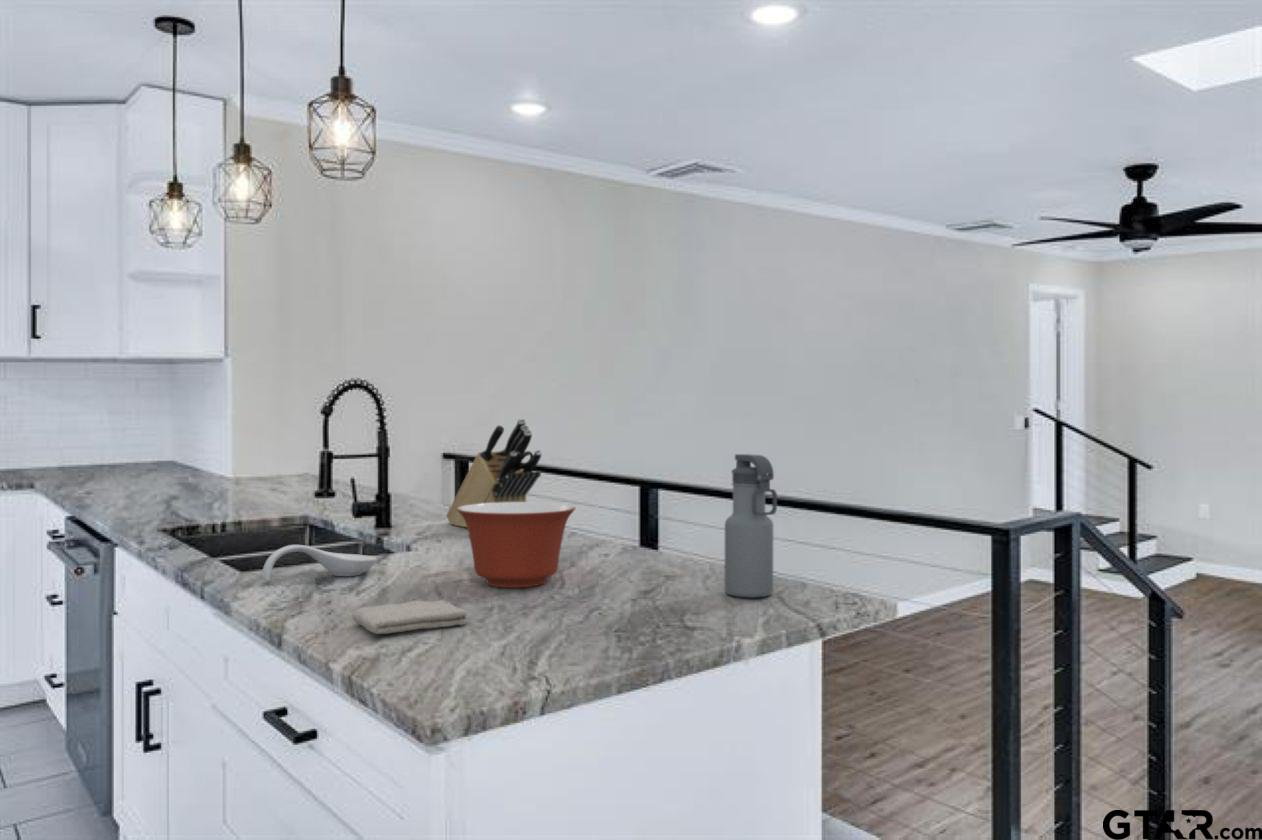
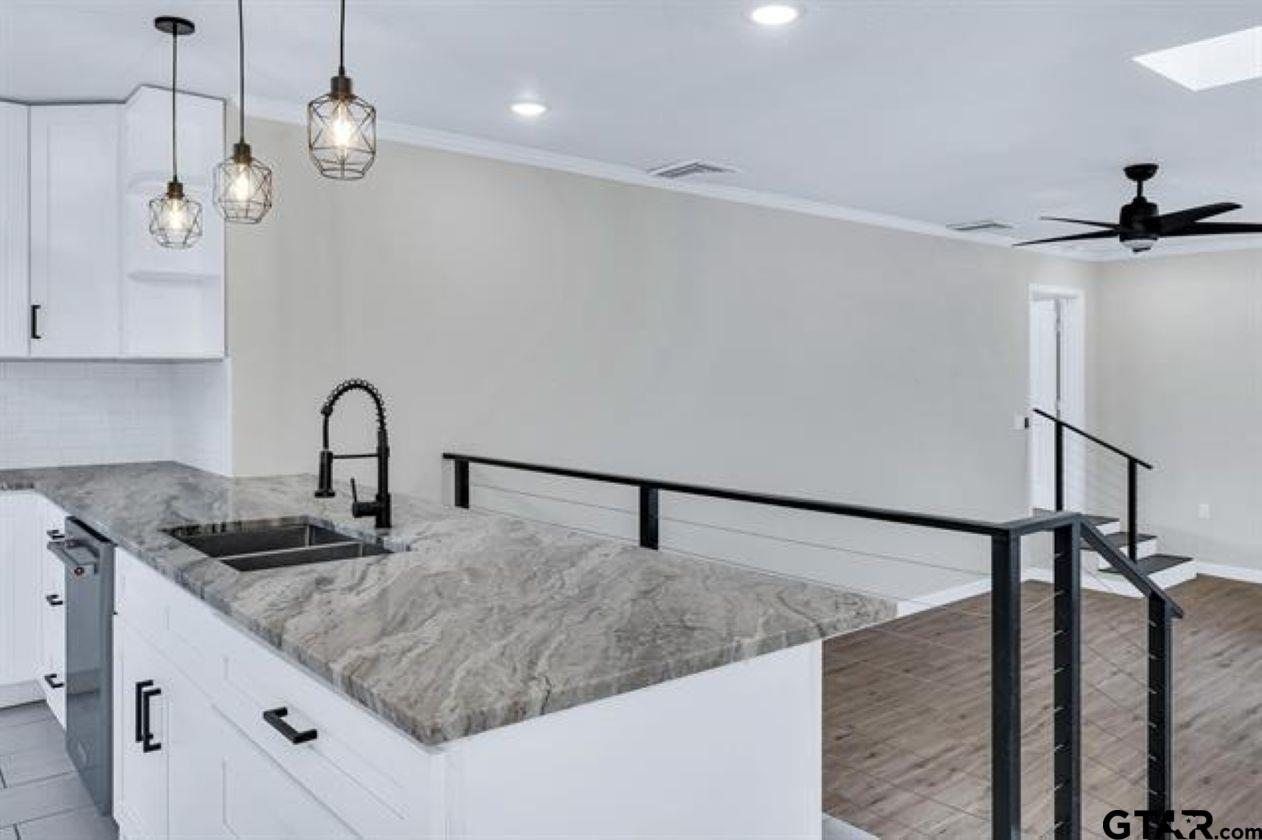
- water bottle [724,453,778,599]
- mixing bowl [457,501,577,588]
- spoon rest [261,544,378,582]
- knife block [445,418,542,528]
- washcloth [351,599,469,635]
